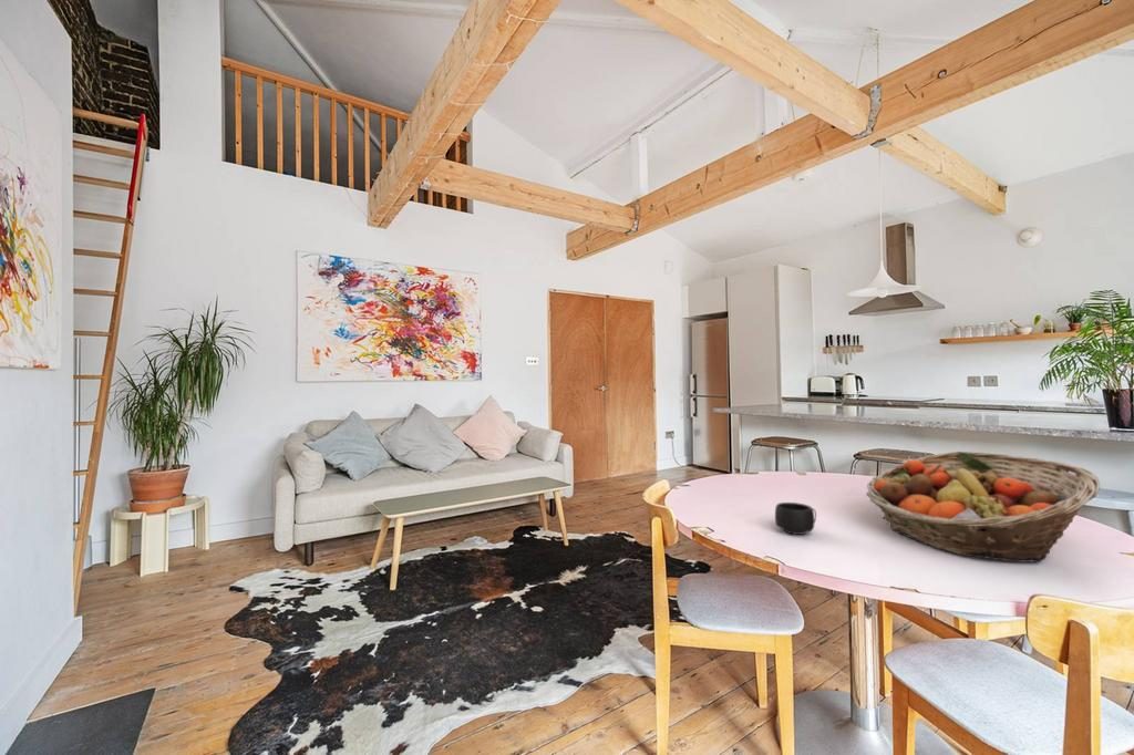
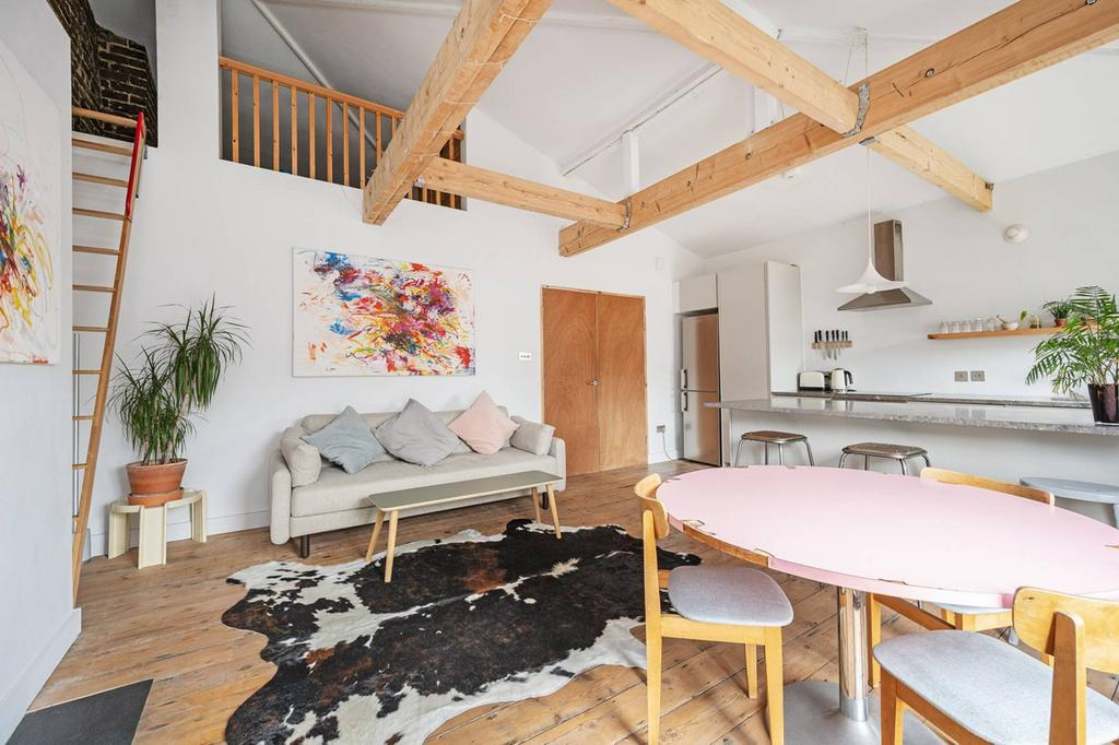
- mug [774,501,817,536]
- fruit basket [866,451,1101,565]
